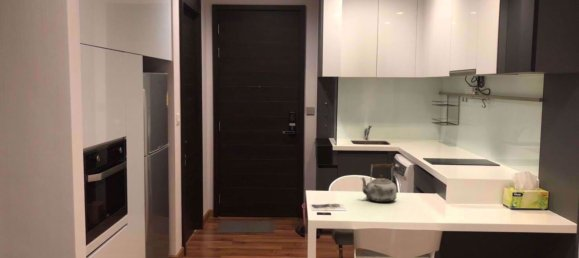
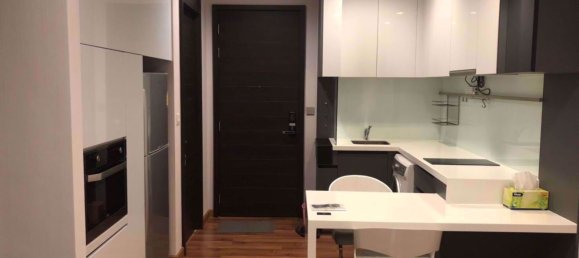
- kettle [359,162,398,203]
